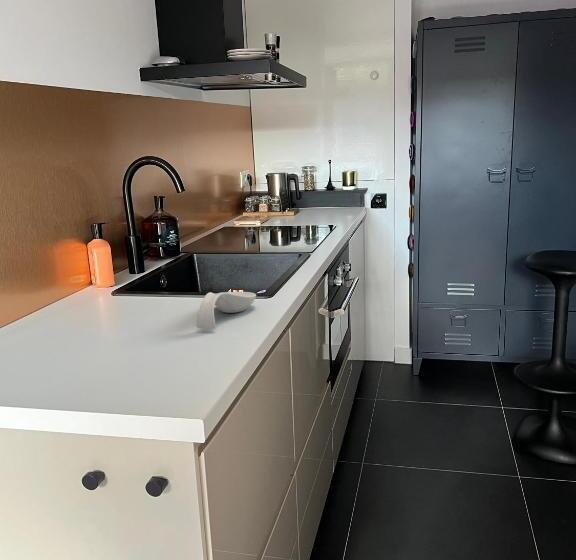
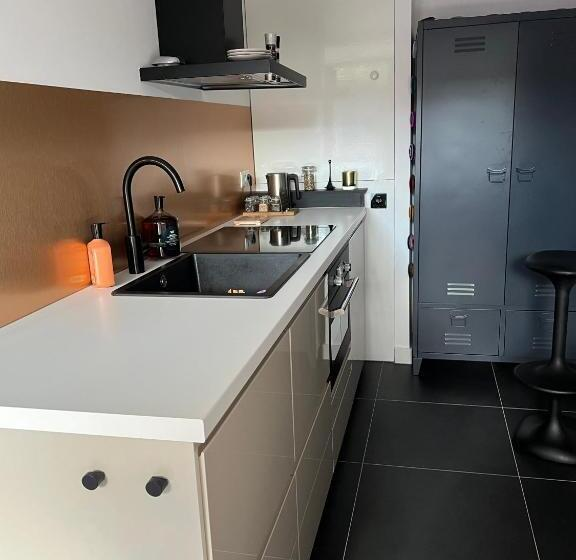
- spoon rest [195,291,257,329]
